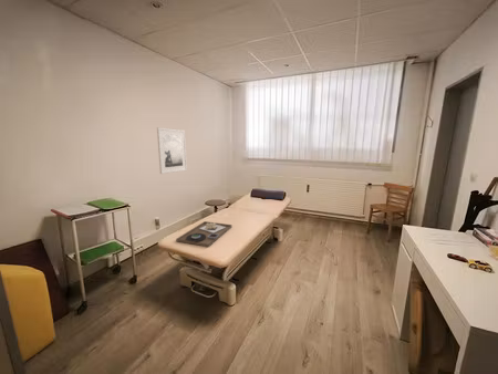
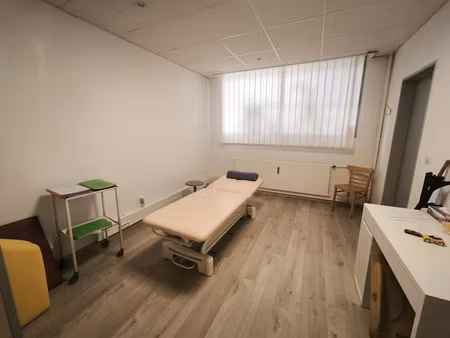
- platter [175,220,234,248]
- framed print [156,126,188,175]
